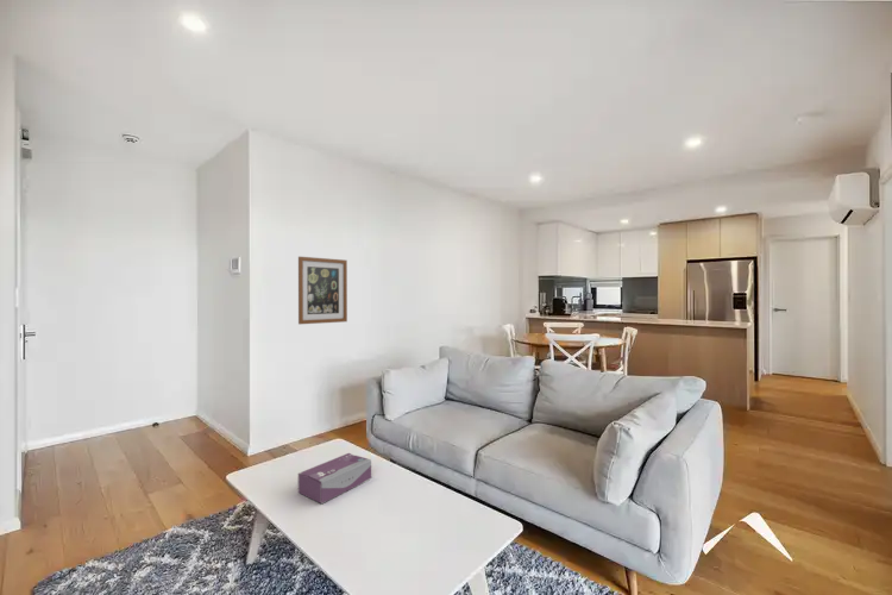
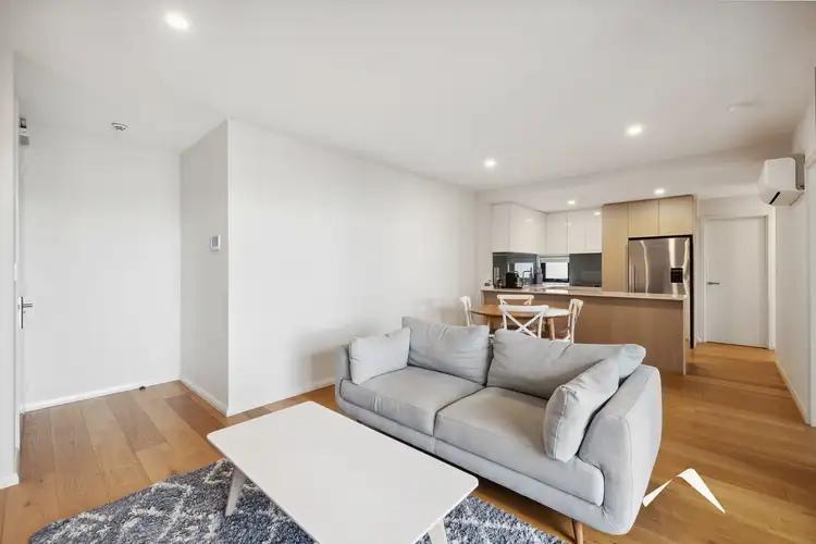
- tissue box [297,452,372,505]
- wall art [297,256,348,325]
